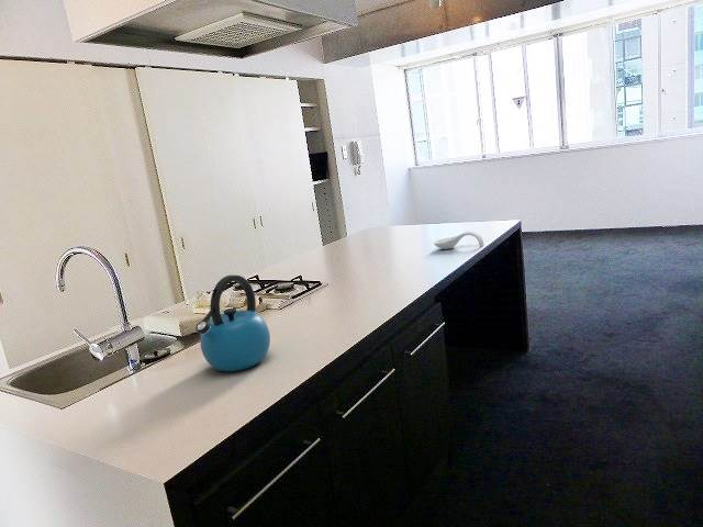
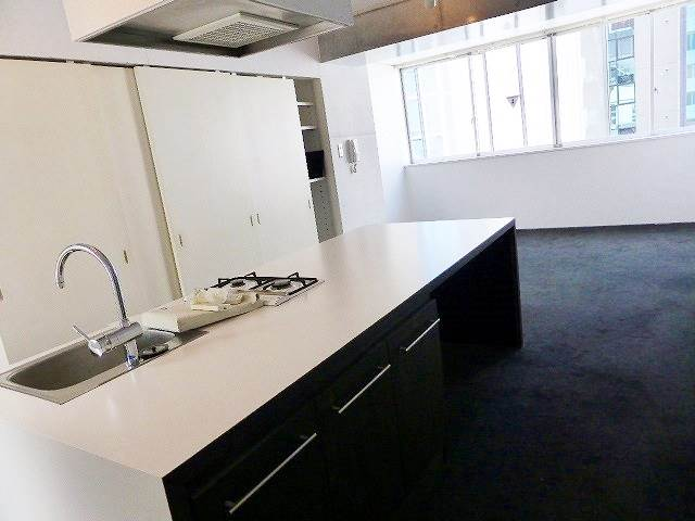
- spoon rest [433,231,484,250]
- kettle [194,273,271,372]
